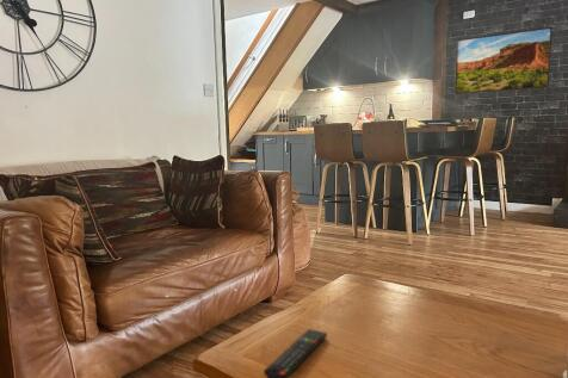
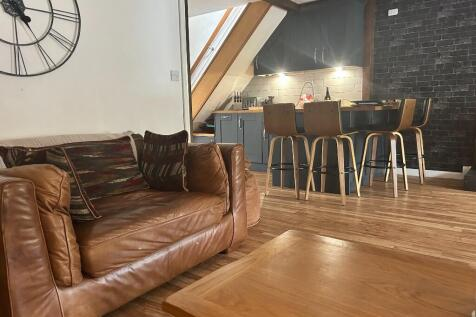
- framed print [453,25,554,95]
- remote control [263,328,328,378]
